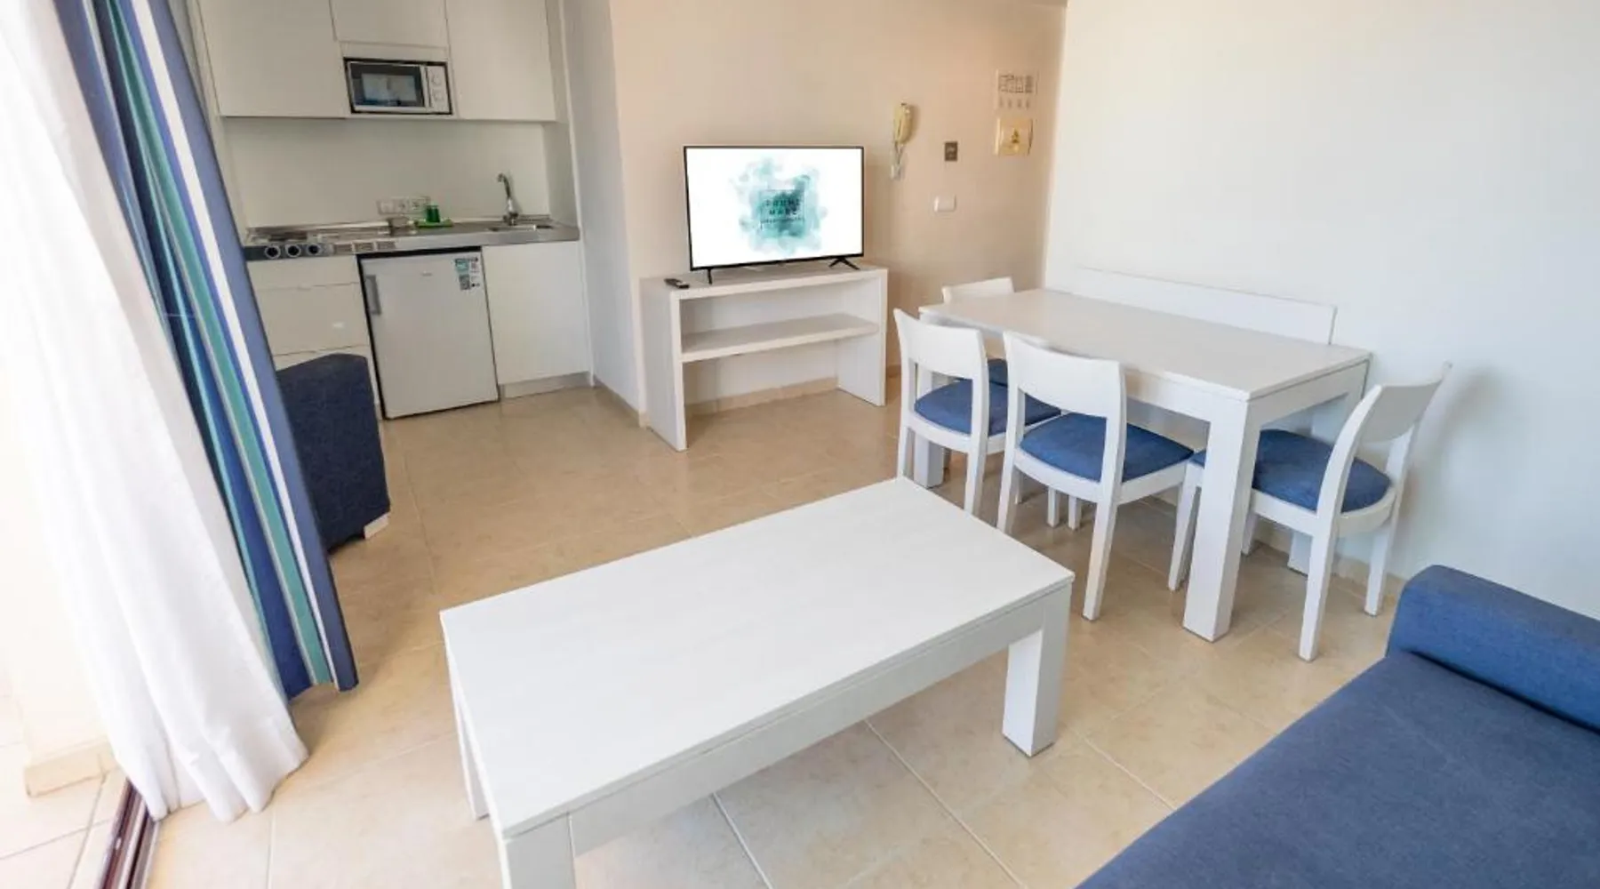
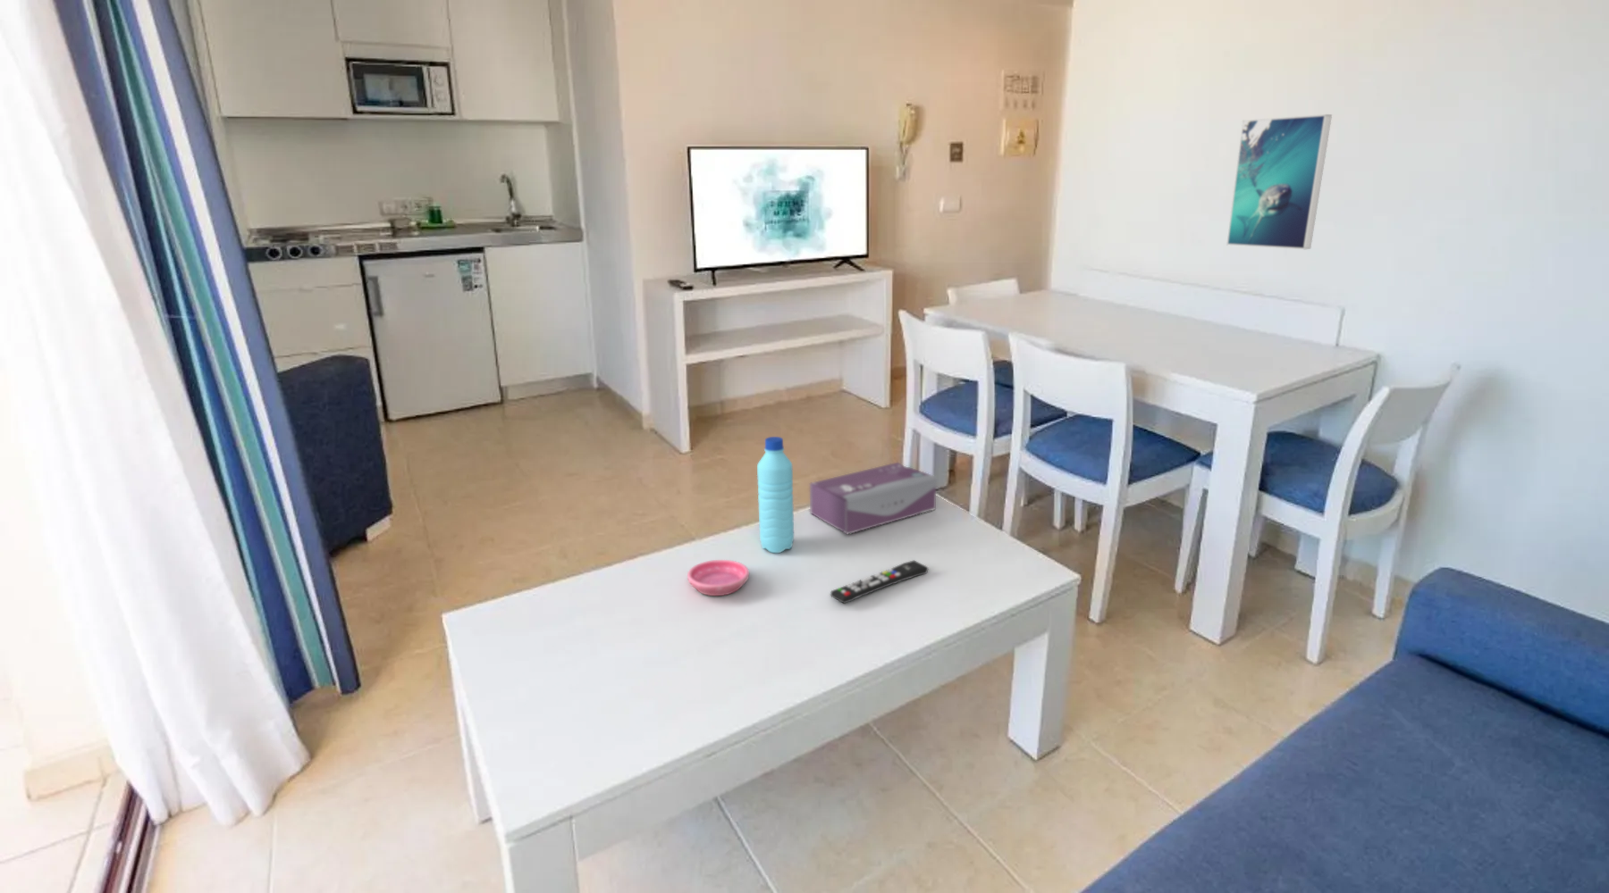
+ tissue box [809,462,938,534]
+ saucer [687,559,749,596]
+ water bottle [756,436,795,553]
+ remote control [830,559,930,605]
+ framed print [1226,113,1333,250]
